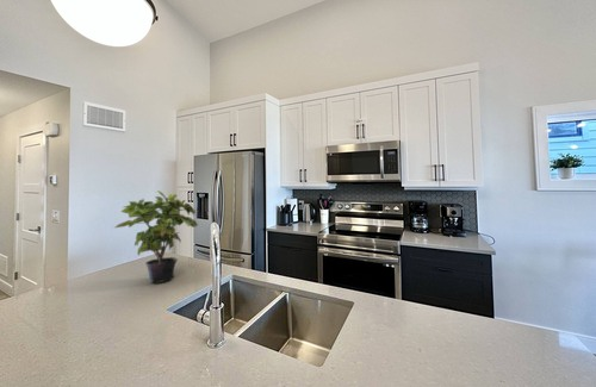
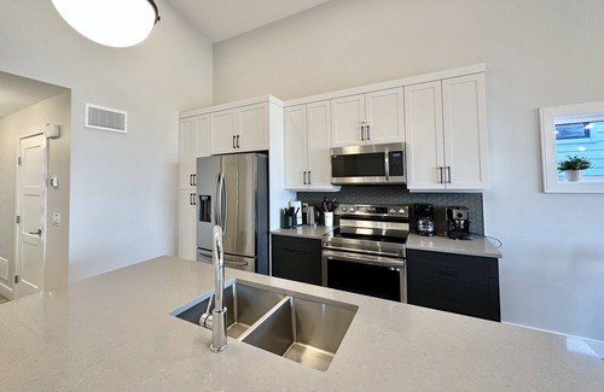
- potted plant [112,189,199,285]
